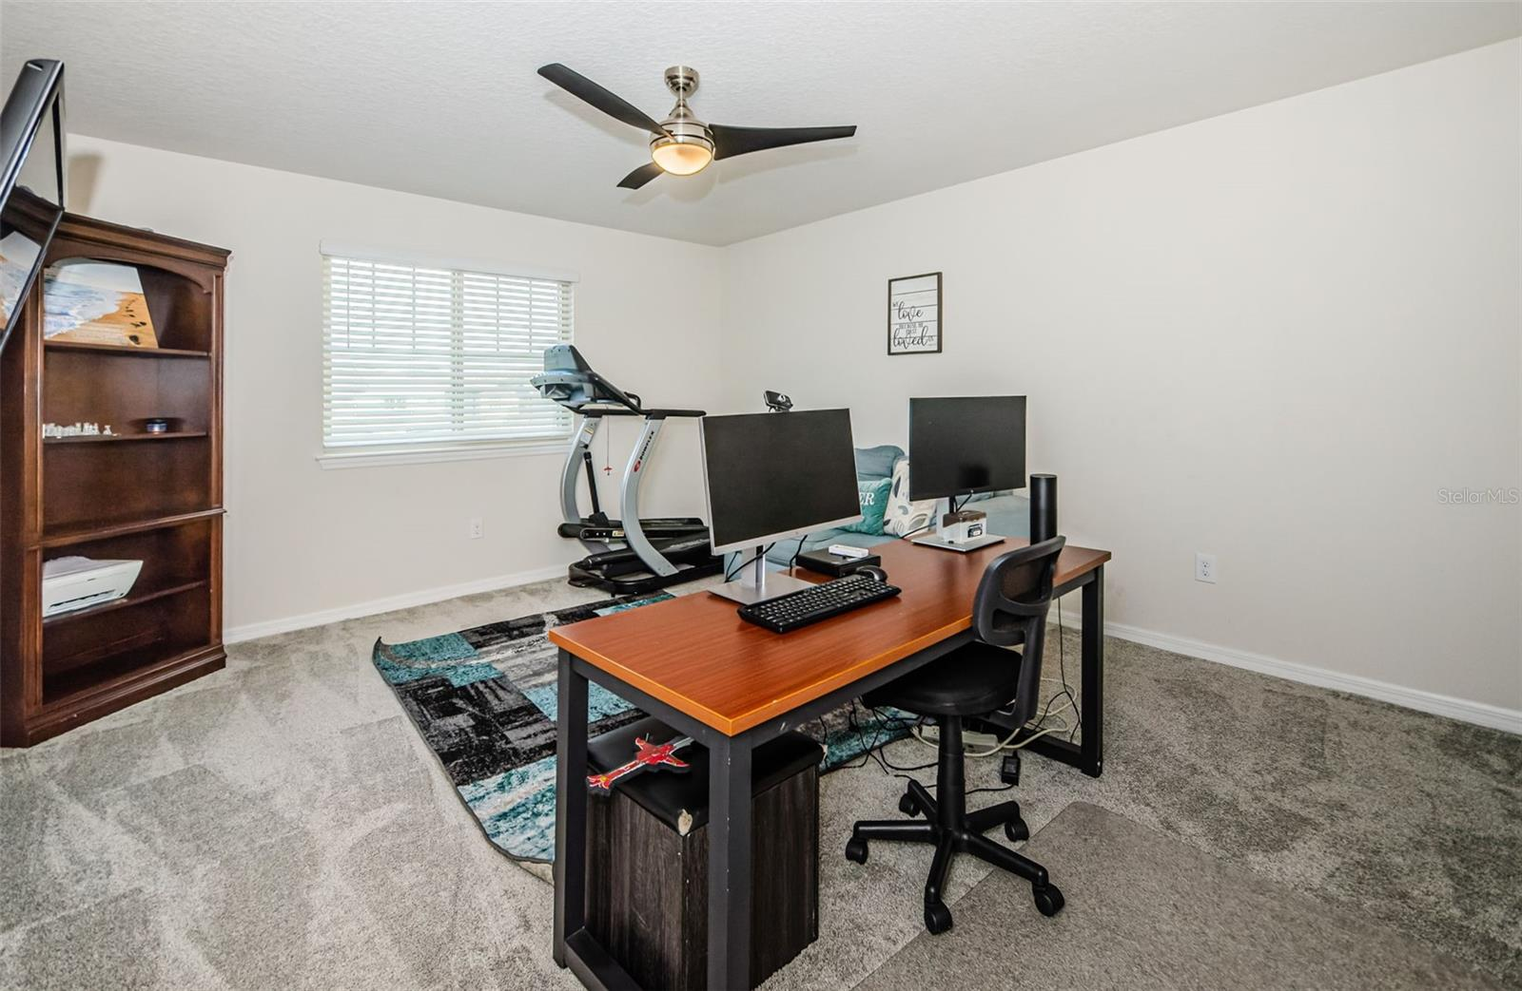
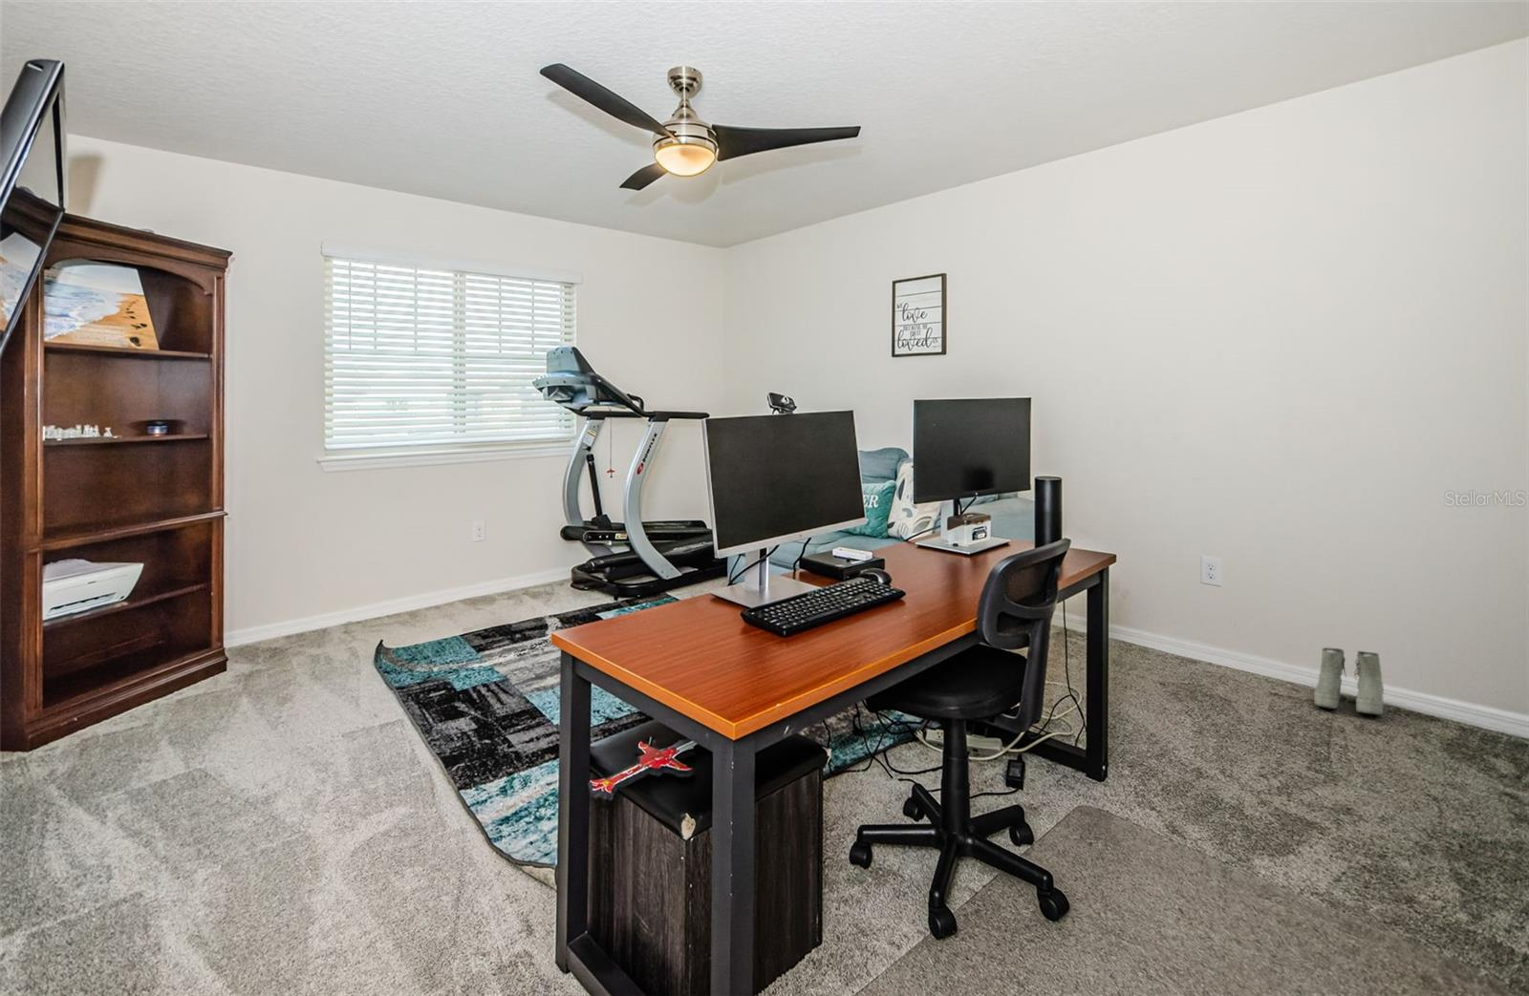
+ boots [1313,646,1385,715]
